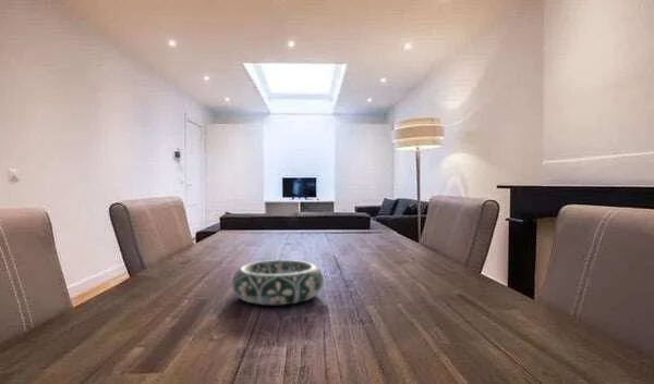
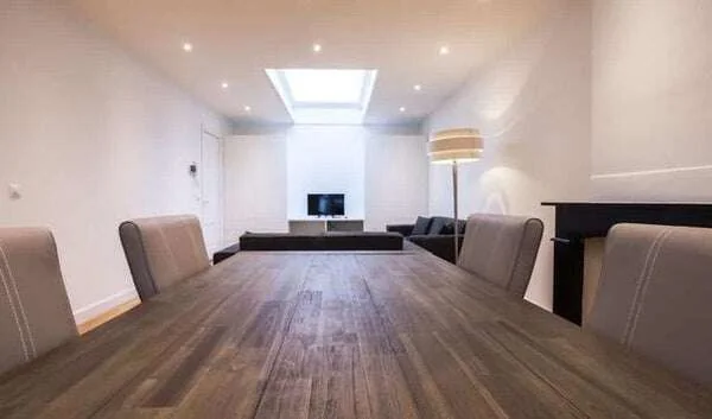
- decorative bowl [231,259,325,306]
